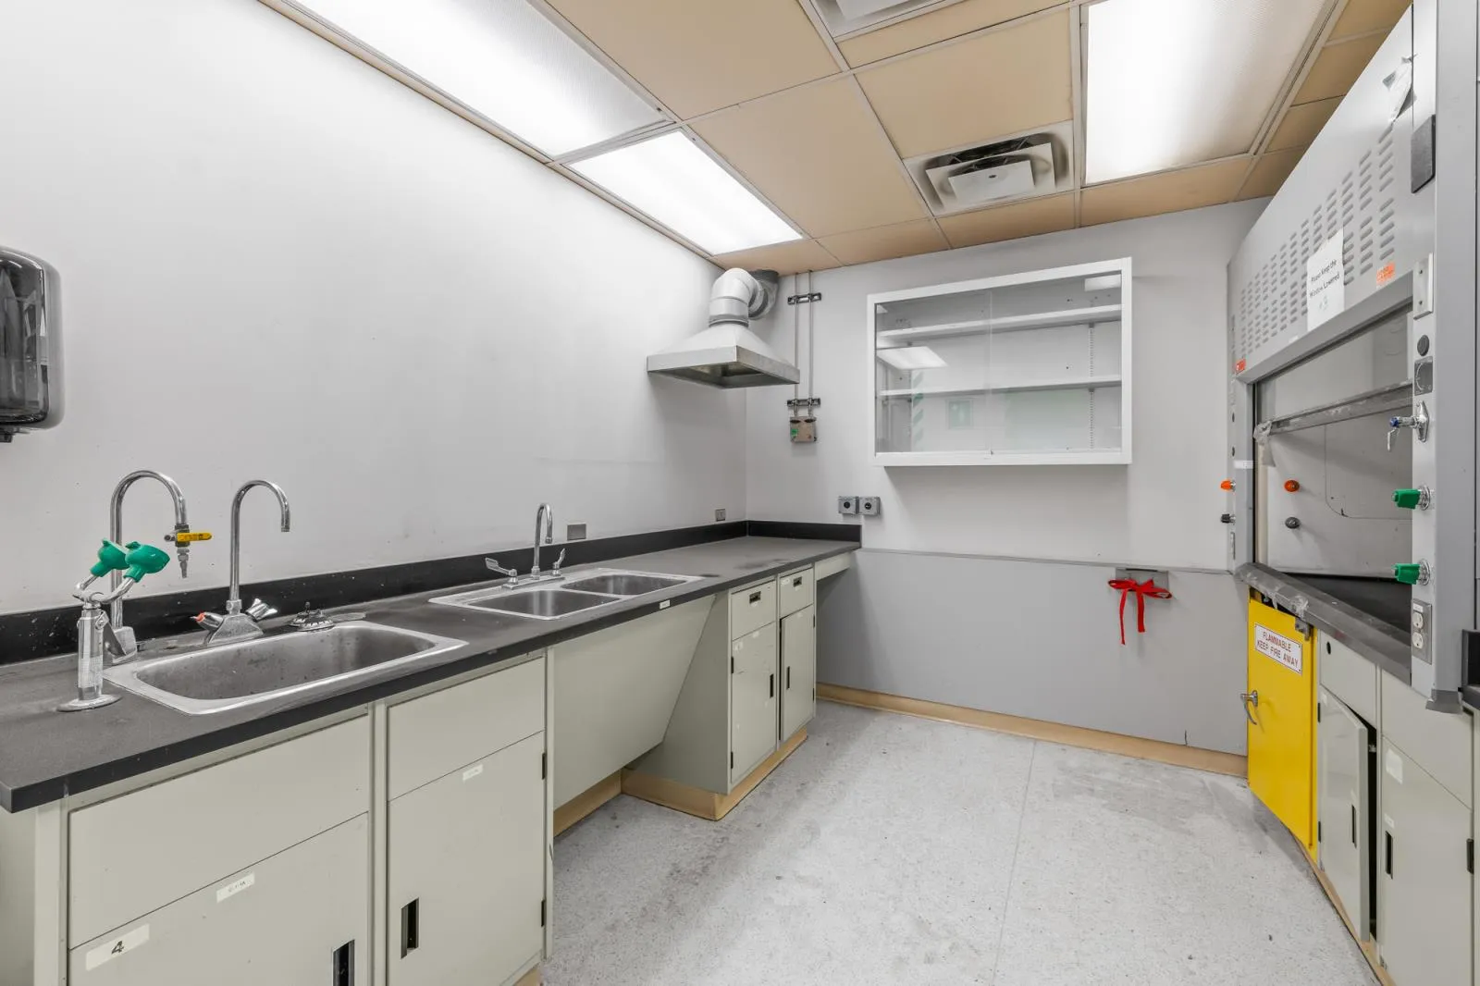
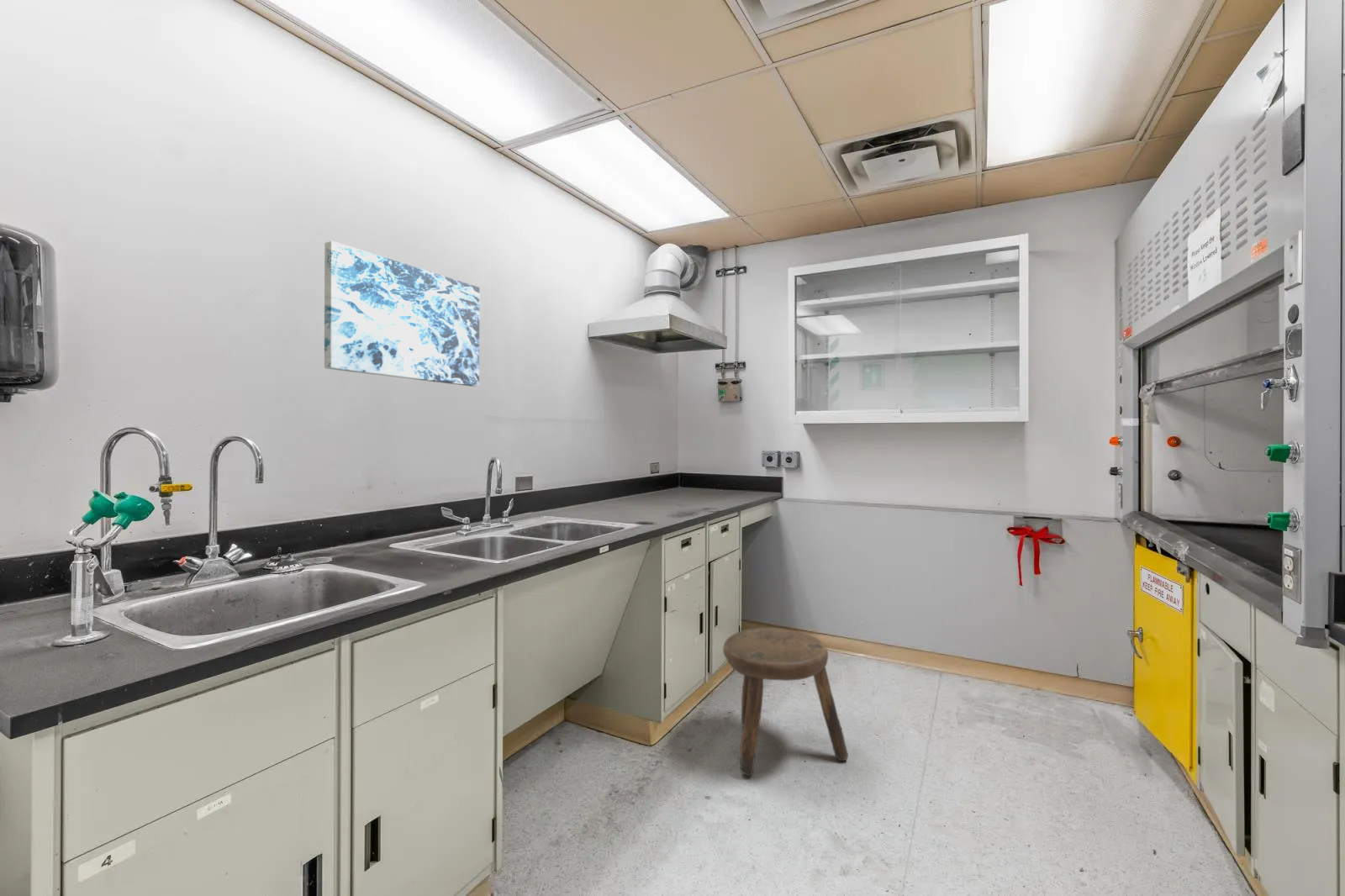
+ wall art [324,240,480,387]
+ stool [722,627,849,777]
